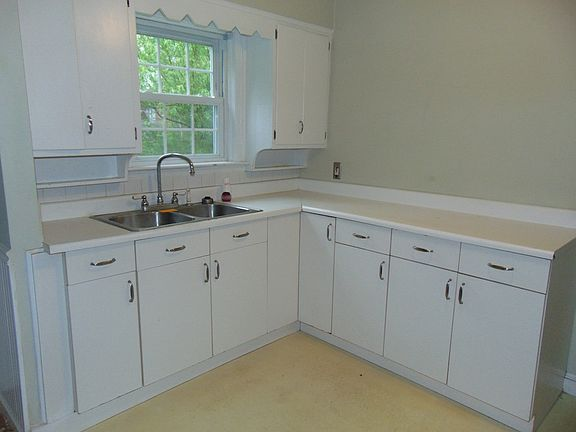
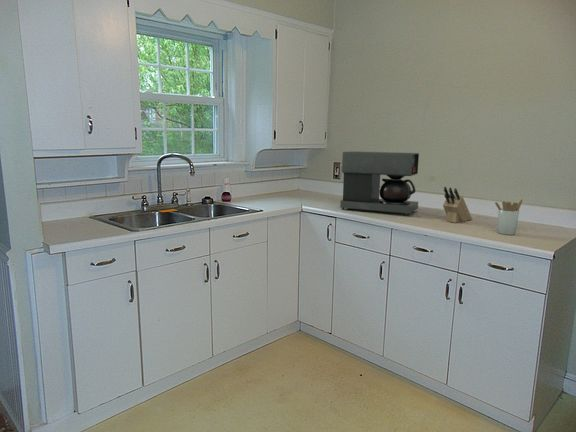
+ utensil holder [494,198,524,236]
+ knife block [442,186,473,224]
+ coffee maker [339,150,420,216]
